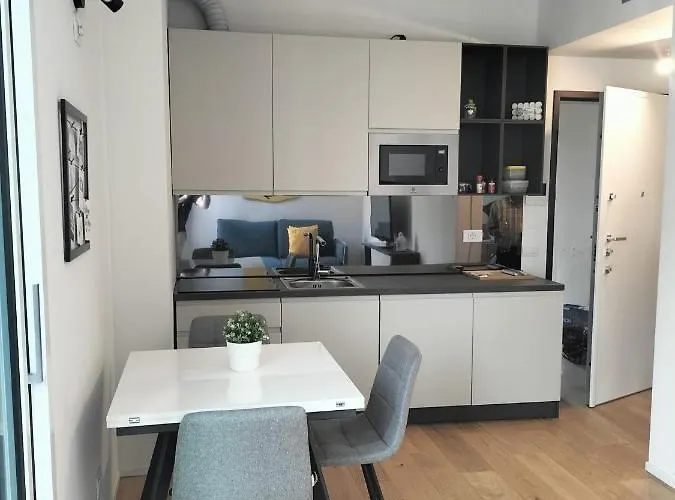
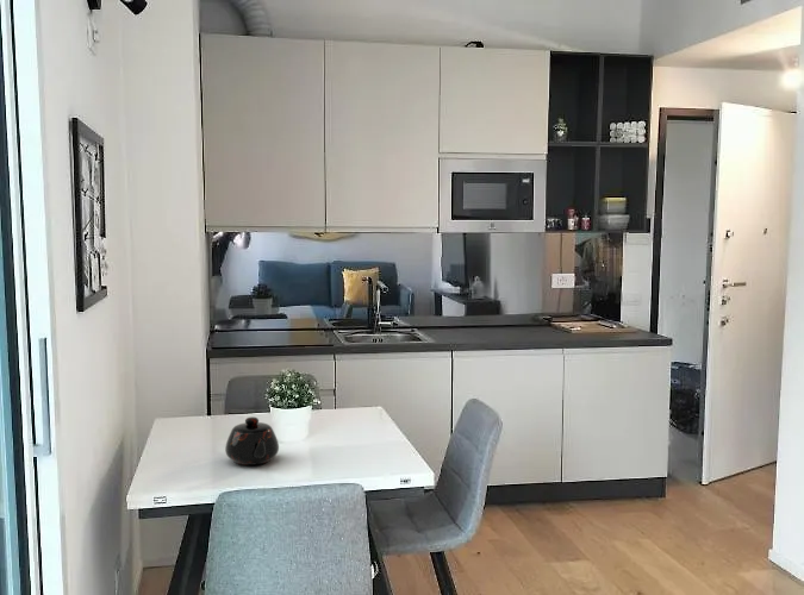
+ teapot [224,415,280,466]
